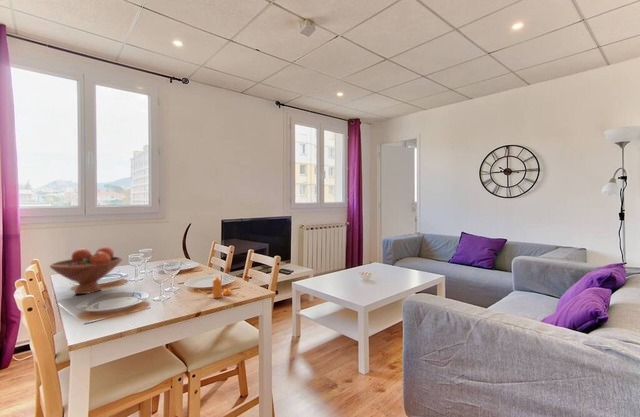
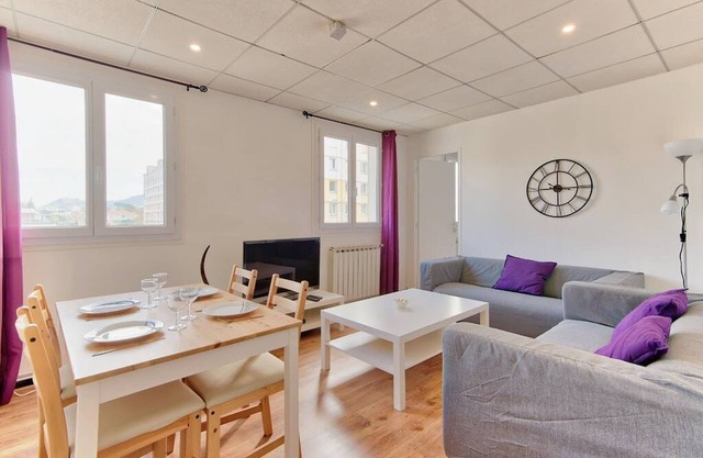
- pepper shaker [212,276,233,299]
- fruit bowl [49,246,123,295]
